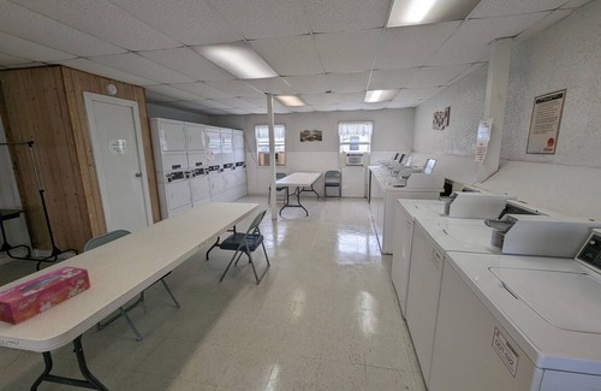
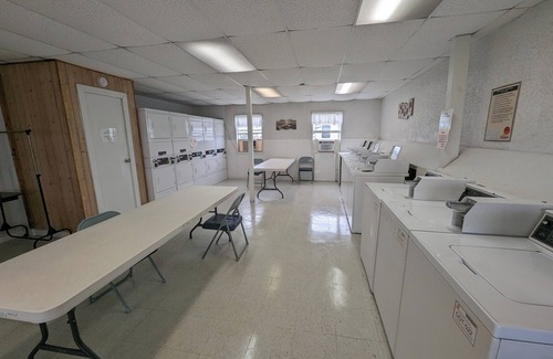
- tissue box [0,265,91,326]
